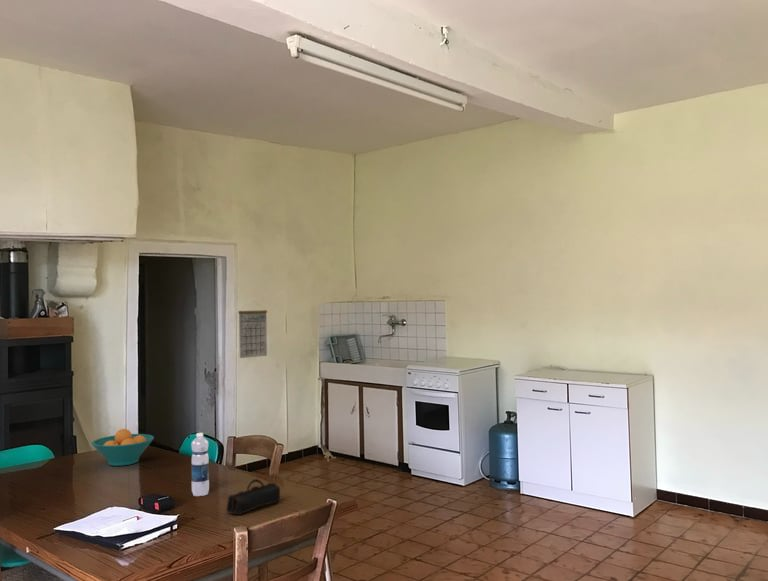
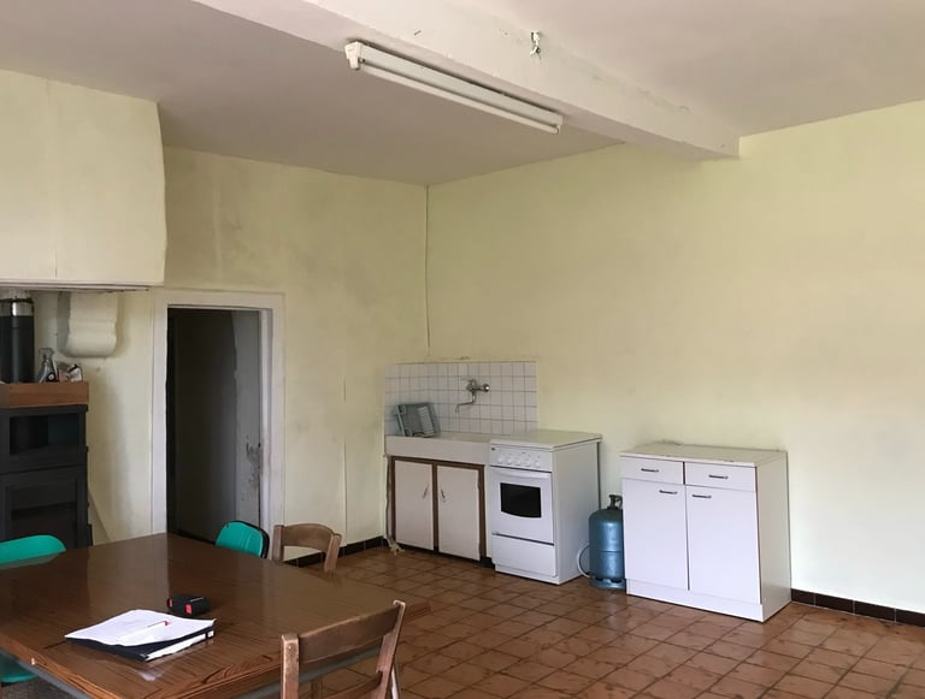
- water bottle [190,432,210,497]
- pencil case [225,478,281,516]
- calendar [237,301,268,359]
- fruit bowl [91,428,155,467]
